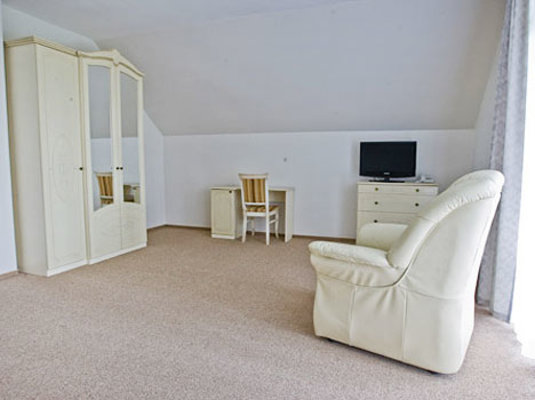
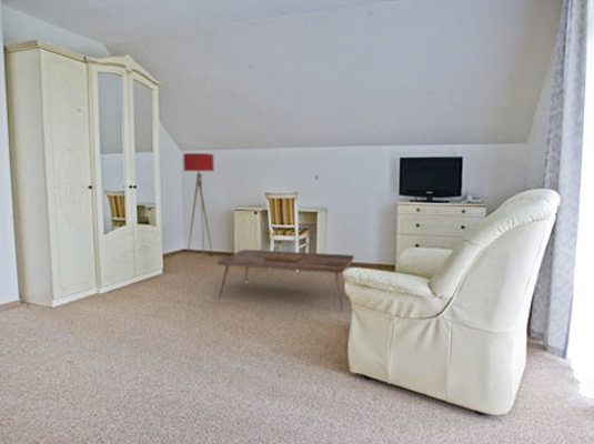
+ coffee table [217,249,355,313]
+ floor lamp [182,152,215,260]
